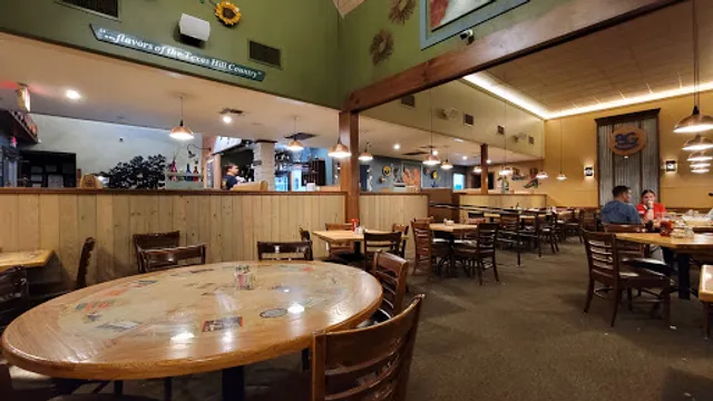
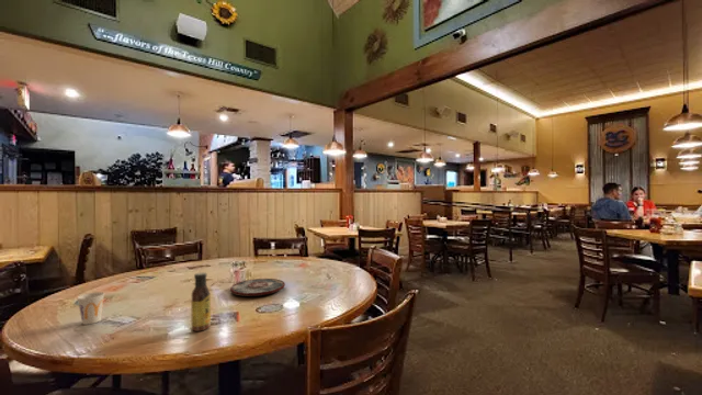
+ sauce bottle [190,271,212,332]
+ cup [77,291,105,326]
+ plate [229,278,286,297]
